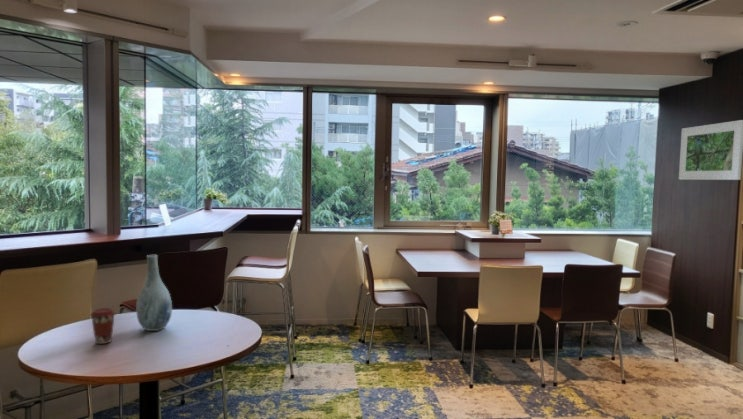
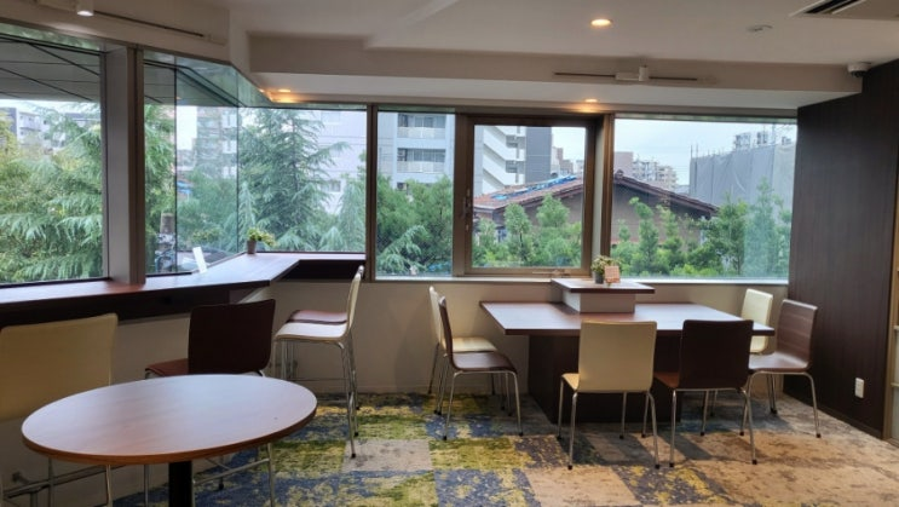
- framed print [678,119,743,181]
- coffee cup [89,307,117,345]
- vase [135,254,173,332]
